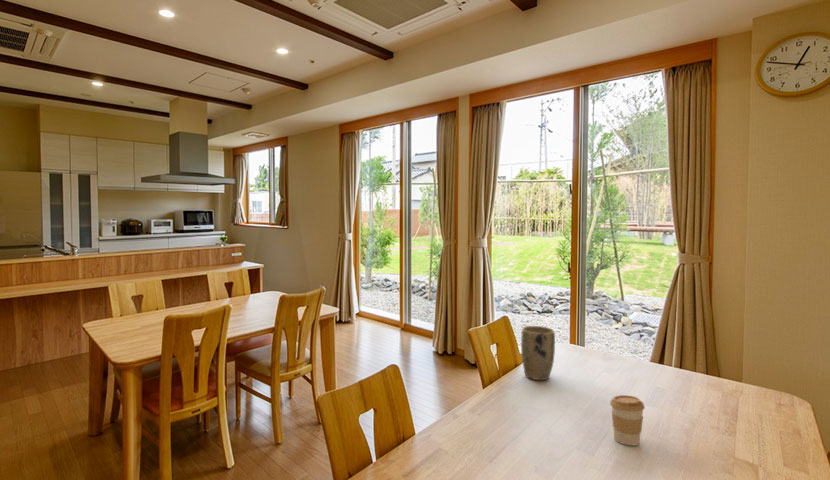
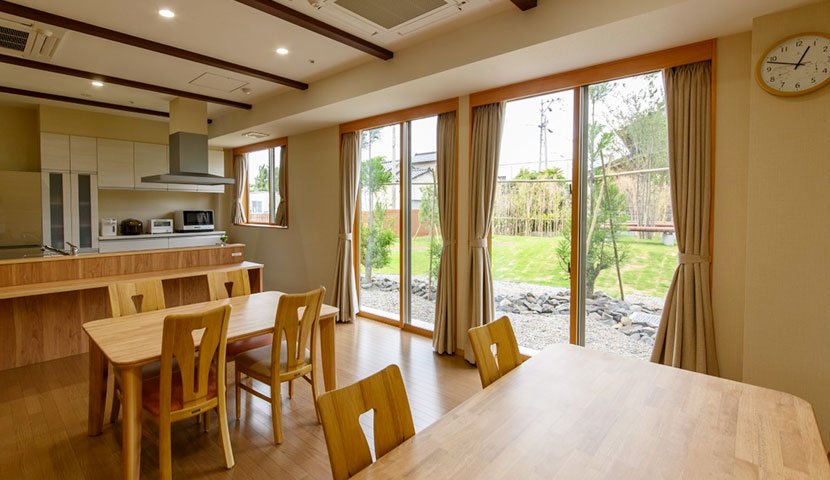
- plant pot [520,325,556,381]
- coffee cup [609,394,645,447]
